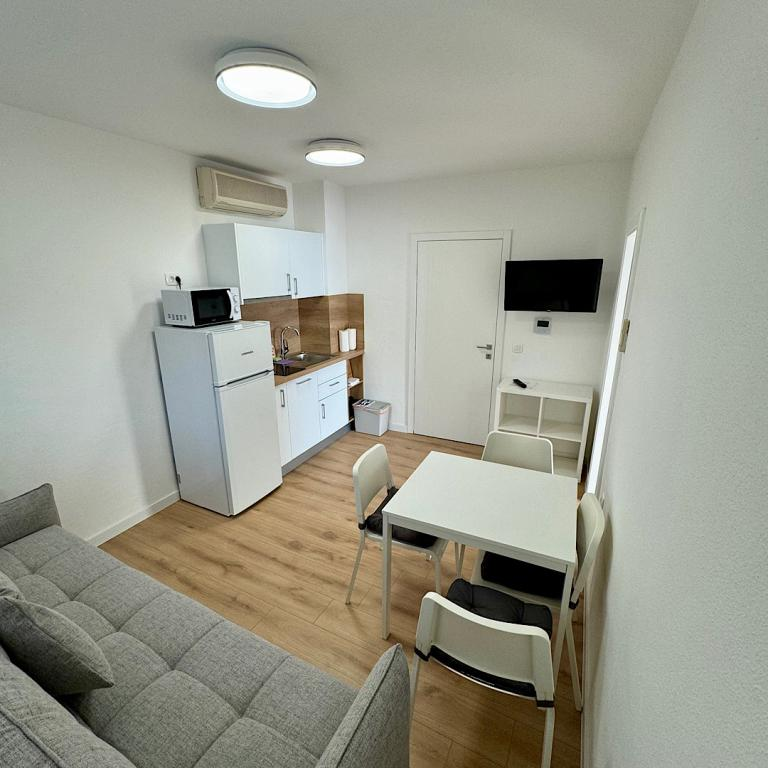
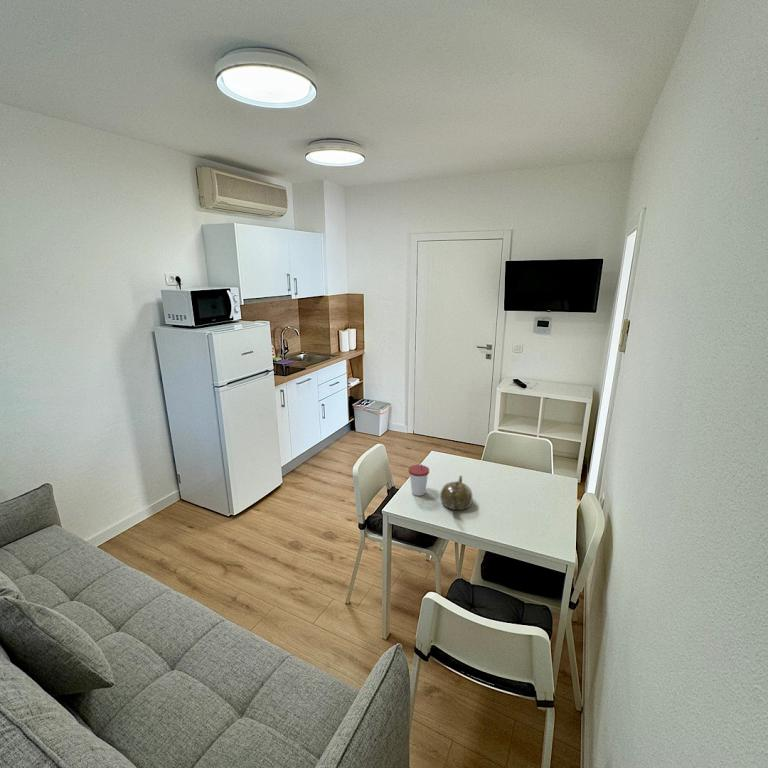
+ teapot [439,474,474,511]
+ cup [407,463,430,497]
